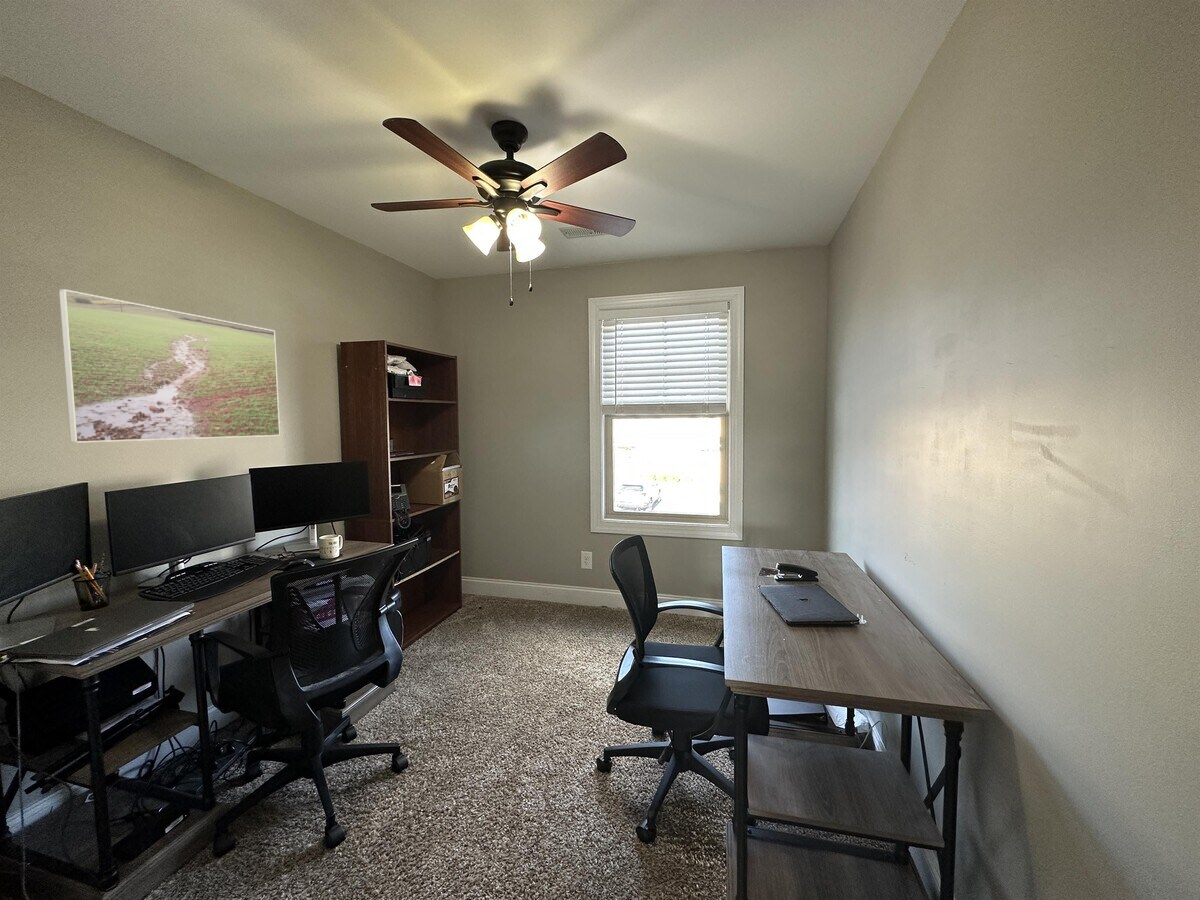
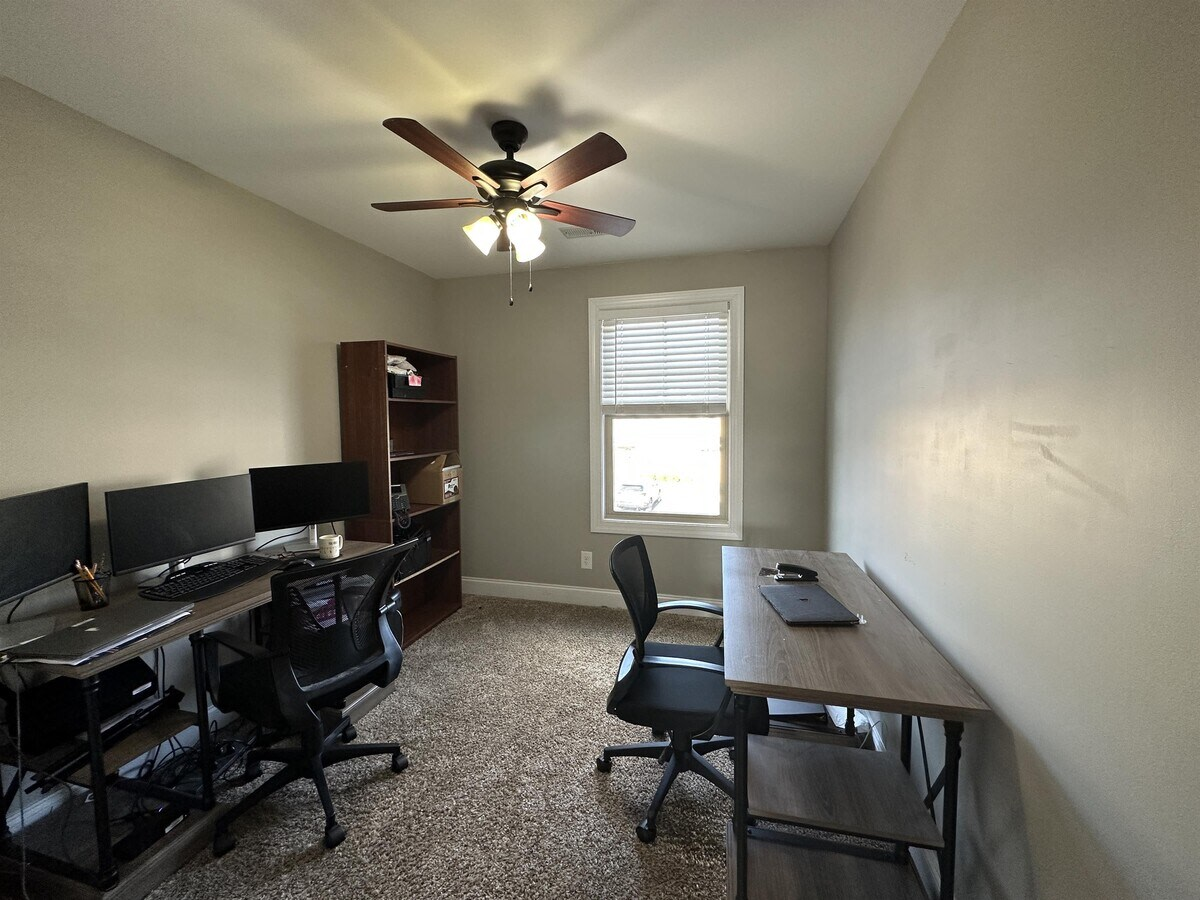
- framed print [58,288,281,444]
